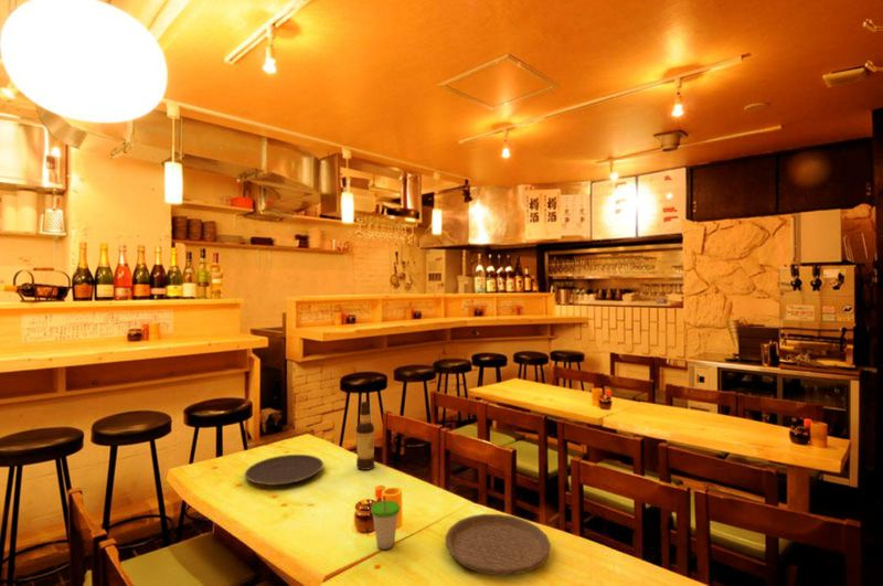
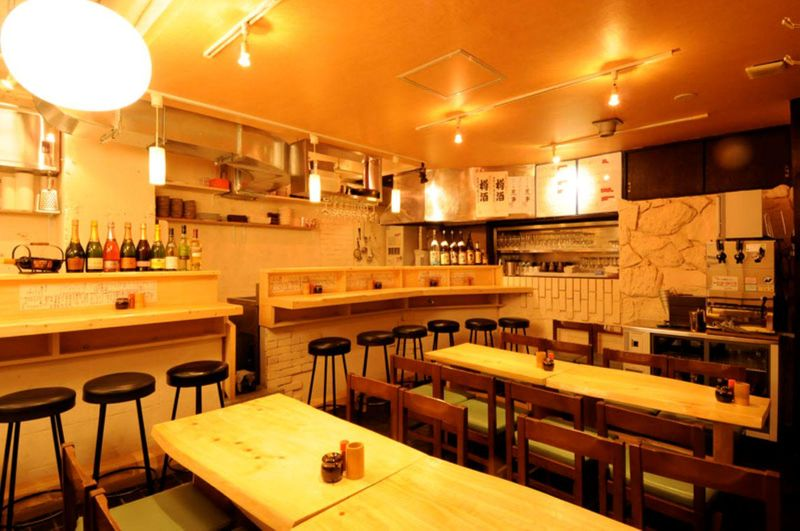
- cup [370,496,401,551]
- plate [445,513,552,576]
- bottle [355,401,376,471]
- plate [244,454,325,487]
